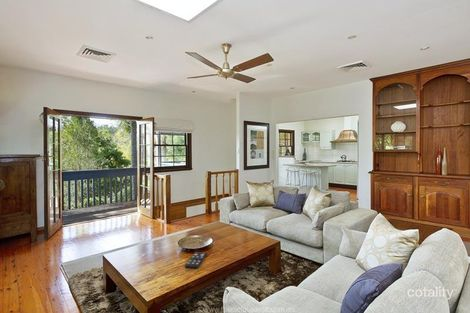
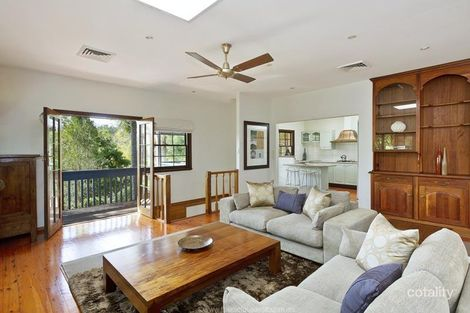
- remote control [184,251,208,269]
